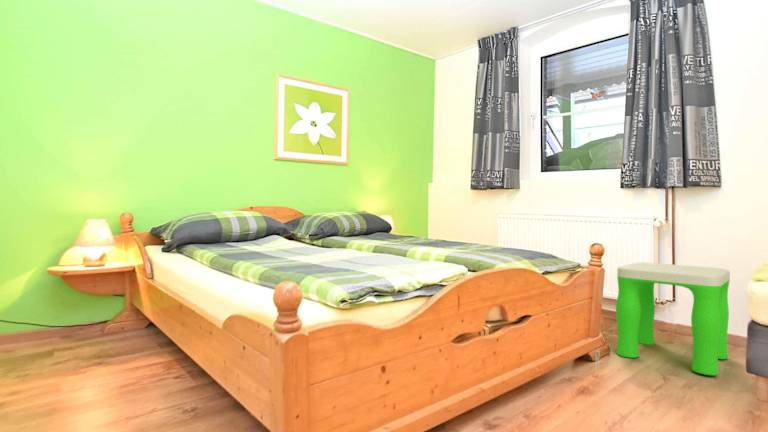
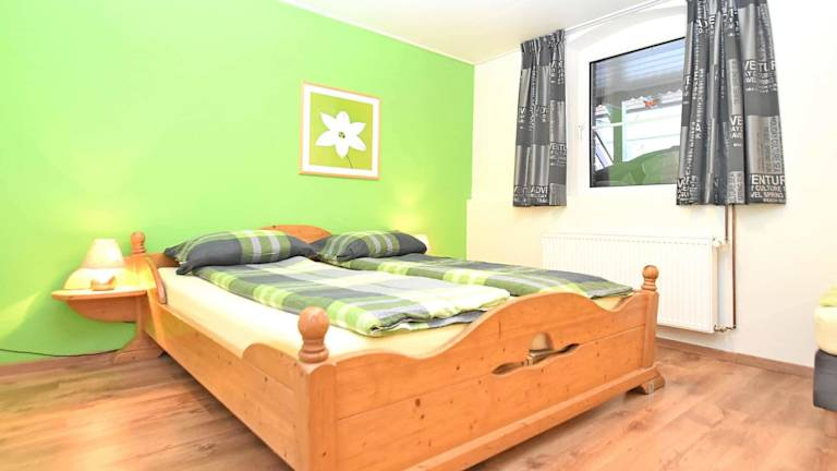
- stool [615,262,731,377]
